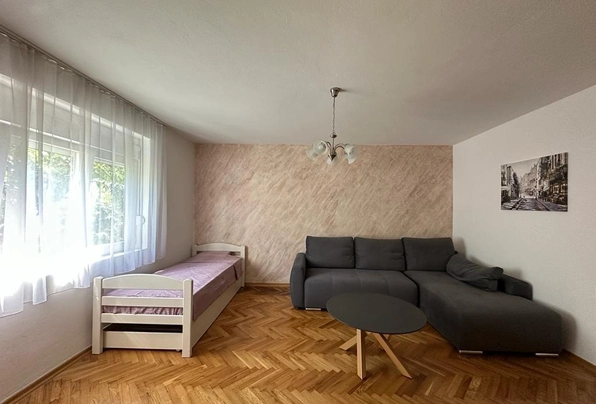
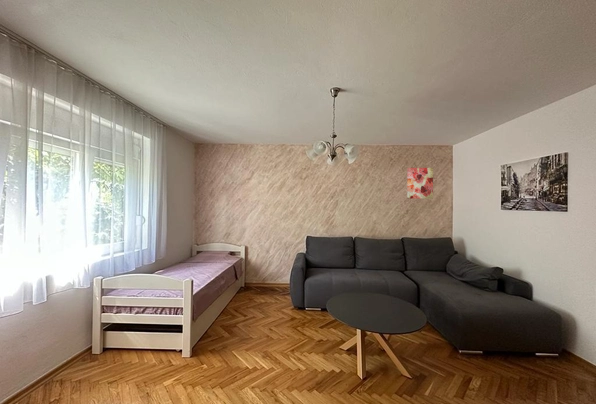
+ wall art [406,167,434,200]
